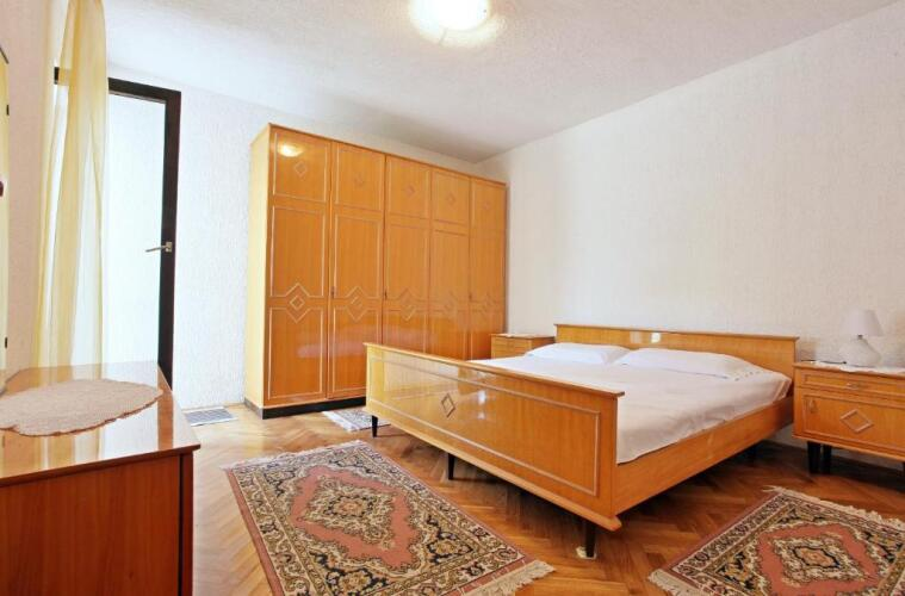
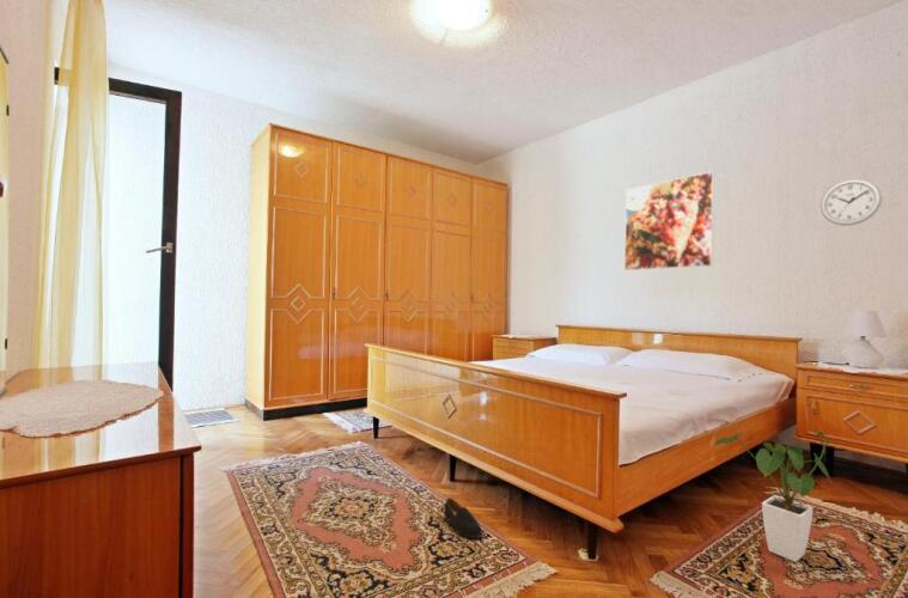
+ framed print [623,170,715,271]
+ house plant [713,428,833,563]
+ shoe [443,496,483,539]
+ wall clock [819,178,883,226]
